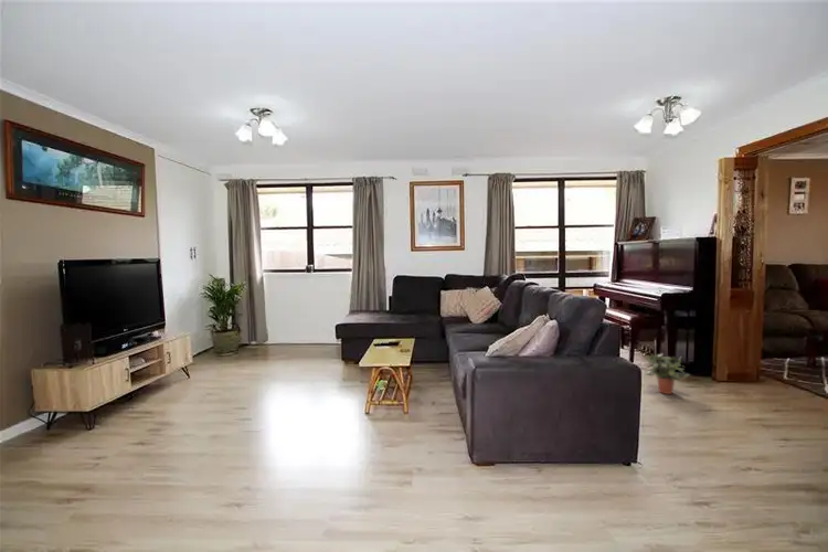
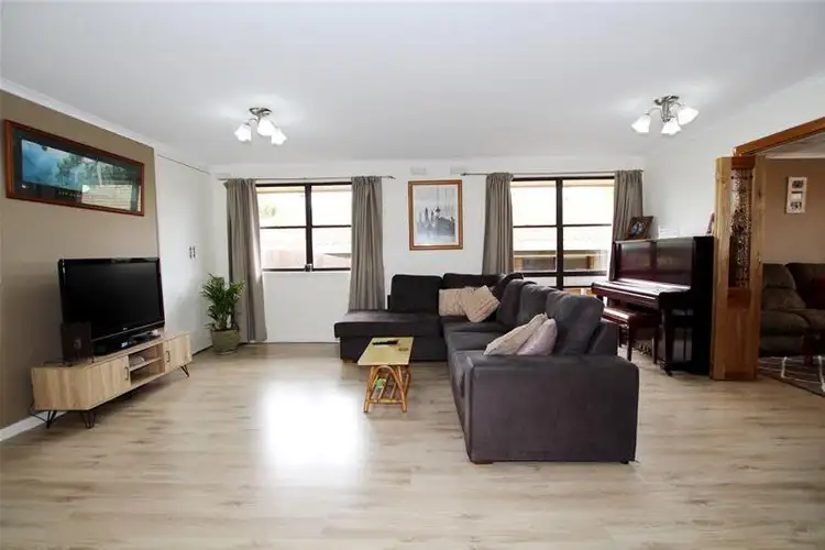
- potted plant [643,352,691,395]
